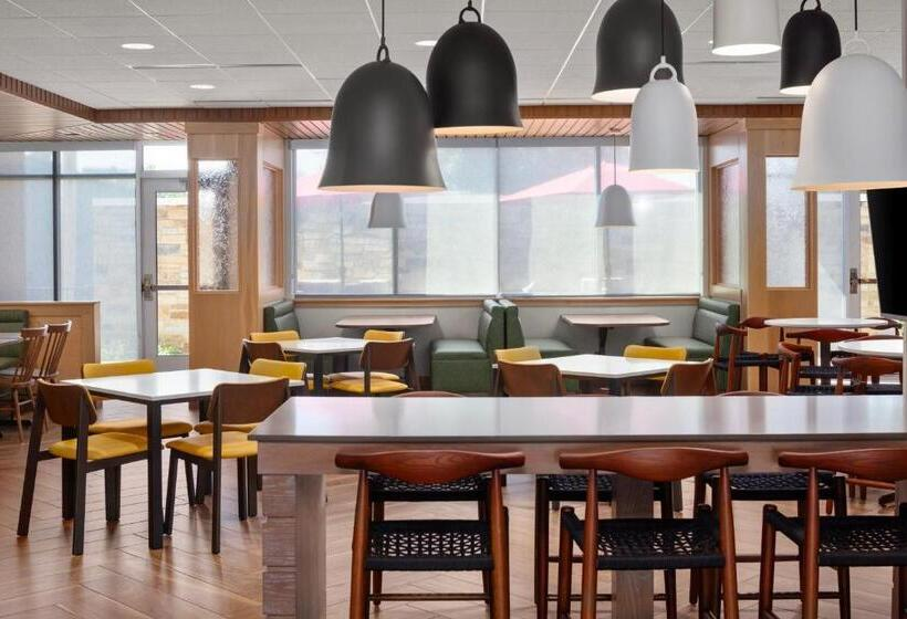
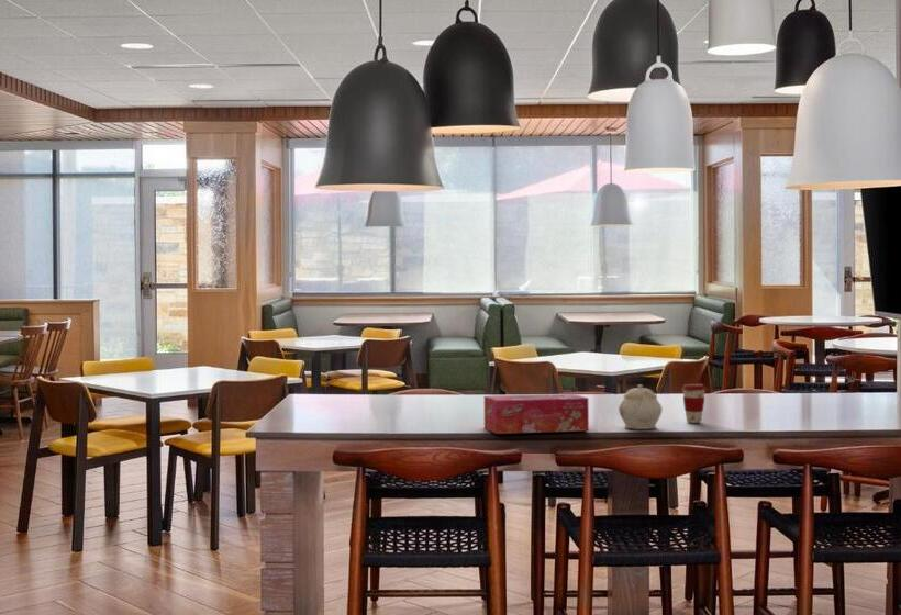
+ tissue box [483,393,590,435]
+ coffee cup [681,383,707,424]
+ teapot [618,383,664,431]
